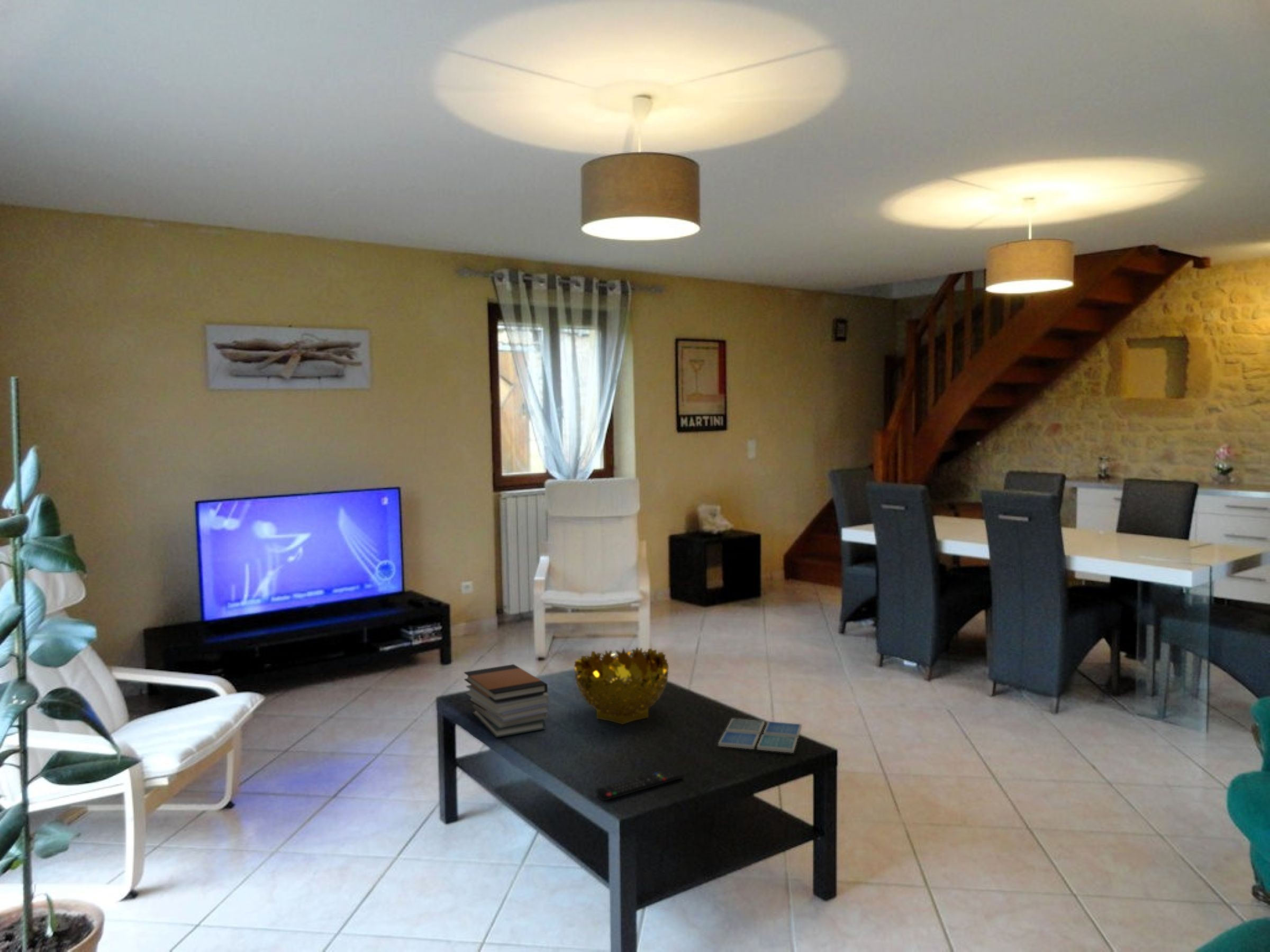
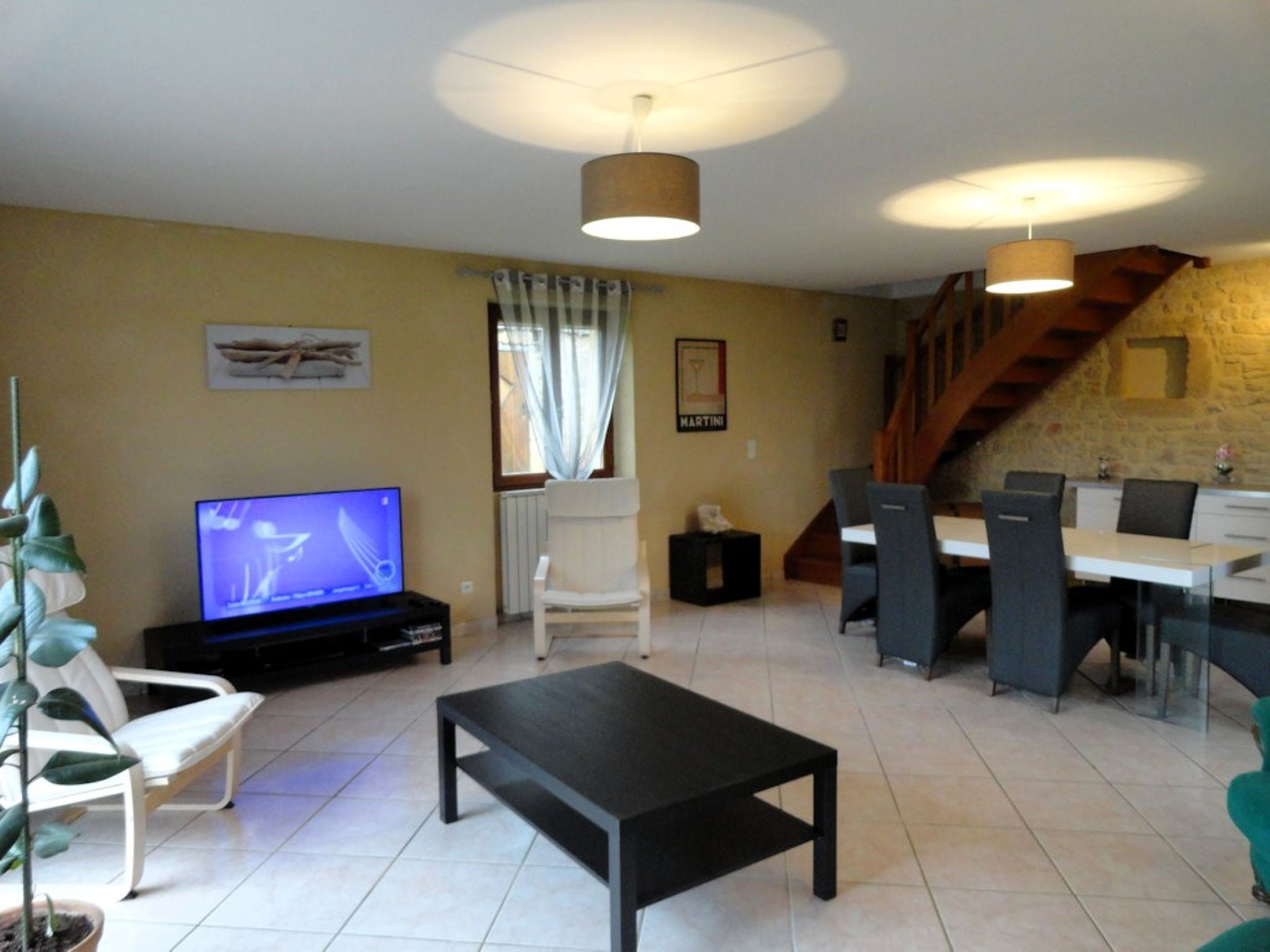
- book stack [464,664,550,738]
- decorative bowl [574,646,669,725]
- remote control [596,767,685,801]
- drink coaster [718,718,802,754]
